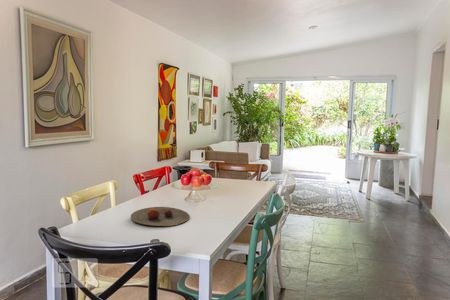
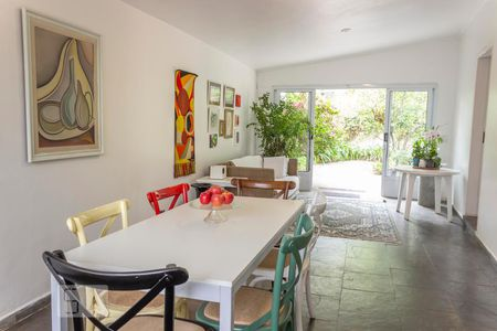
- plate [130,206,191,227]
